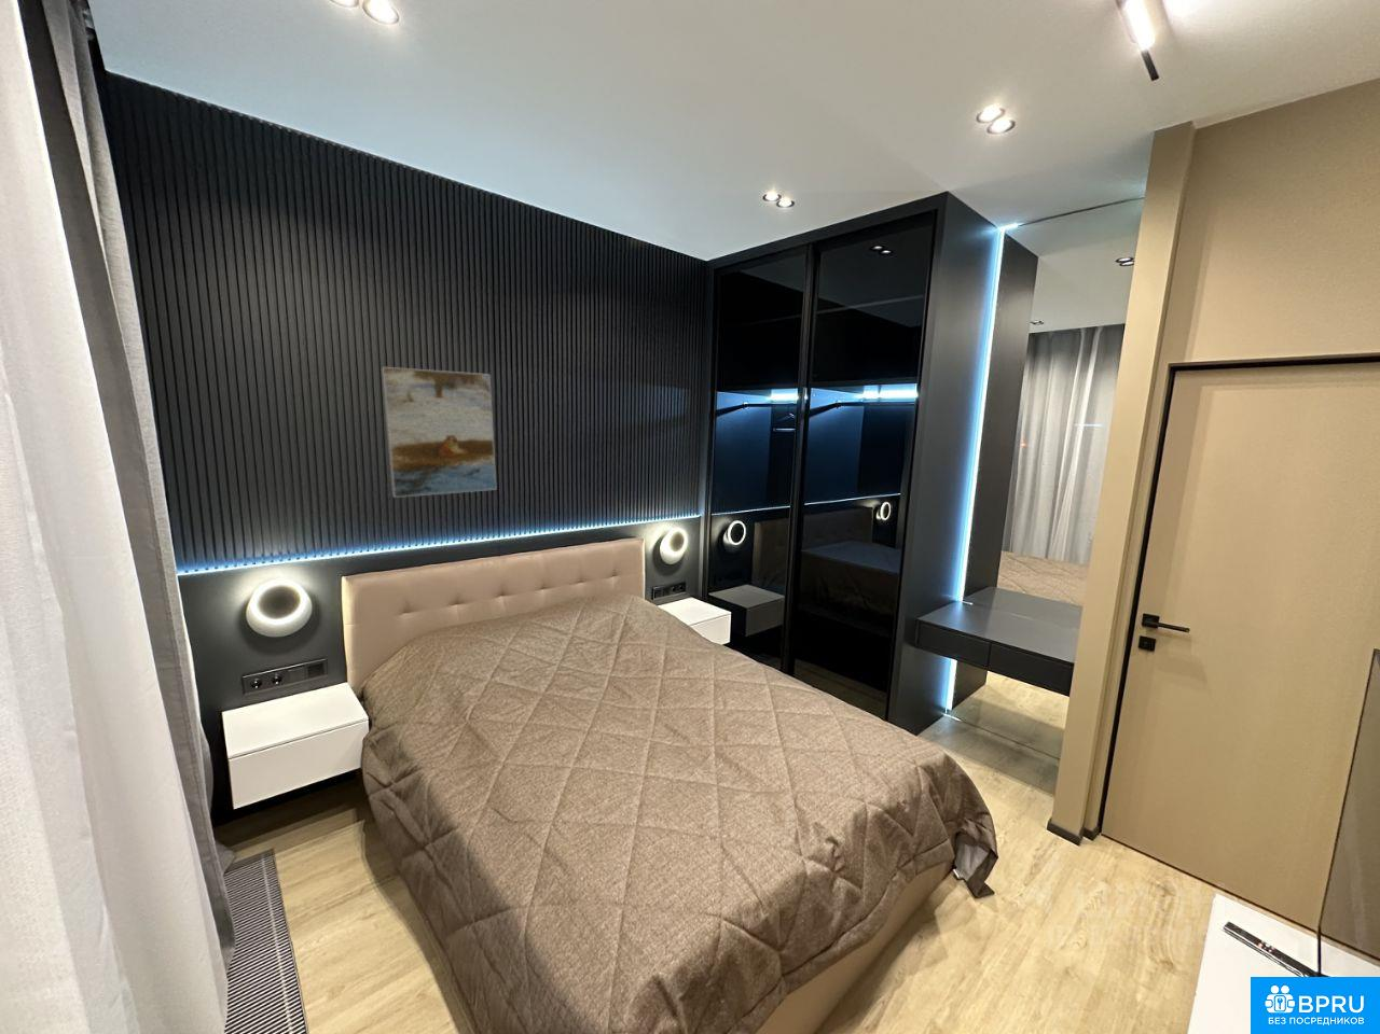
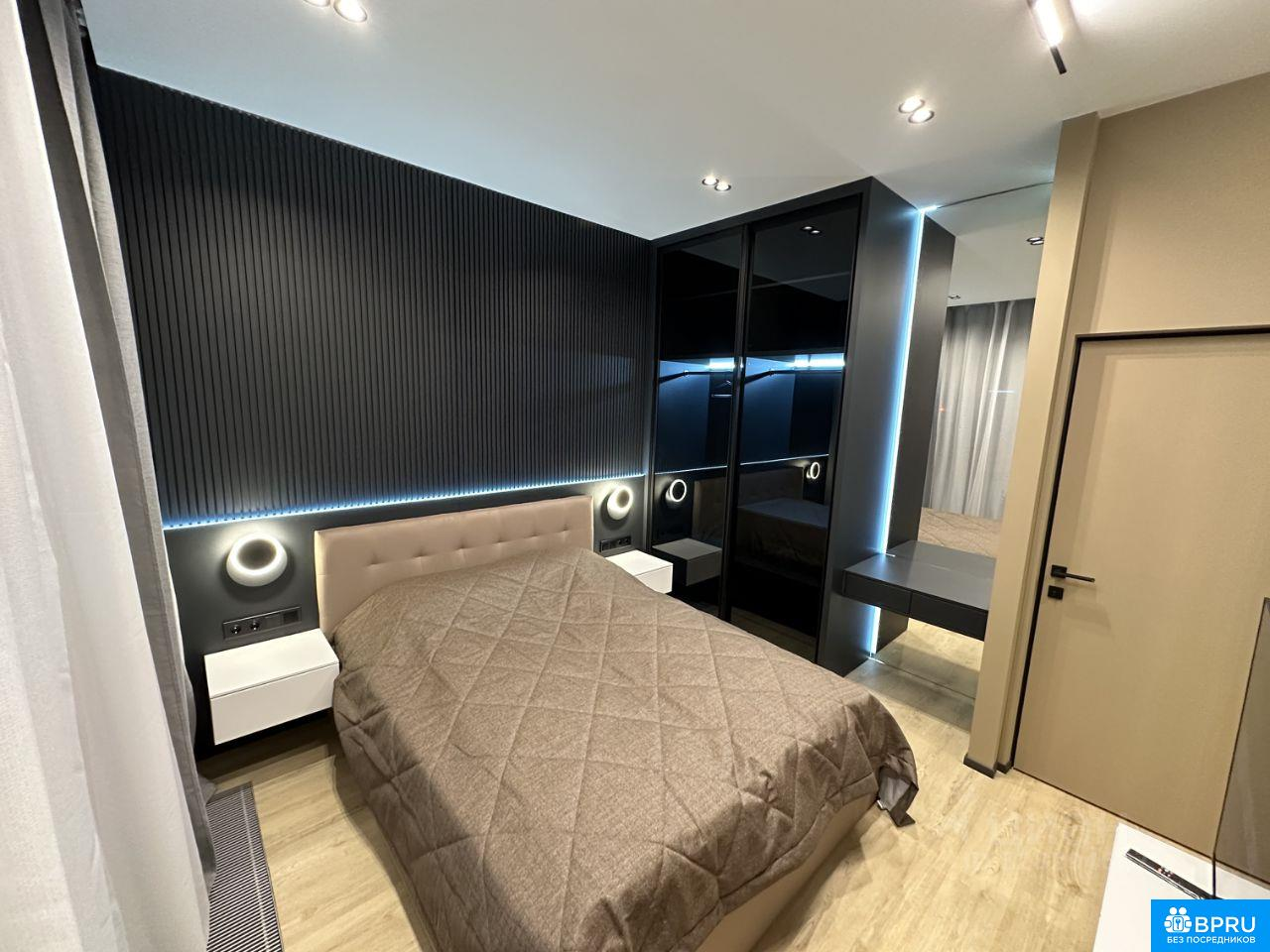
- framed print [379,366,497,499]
